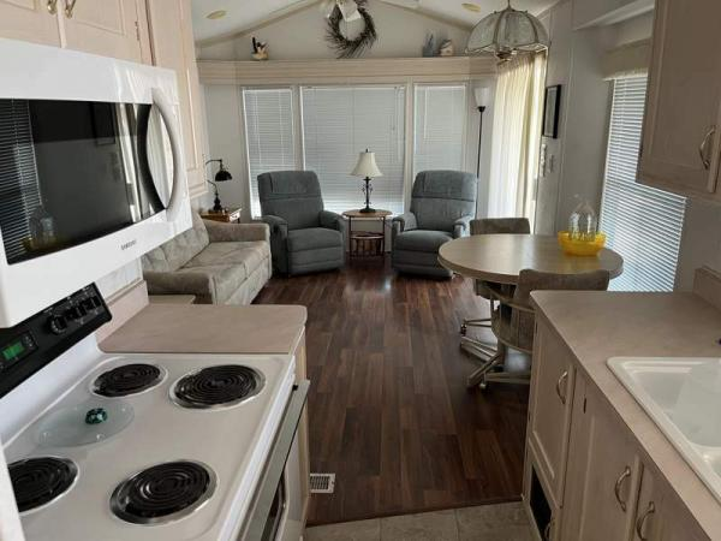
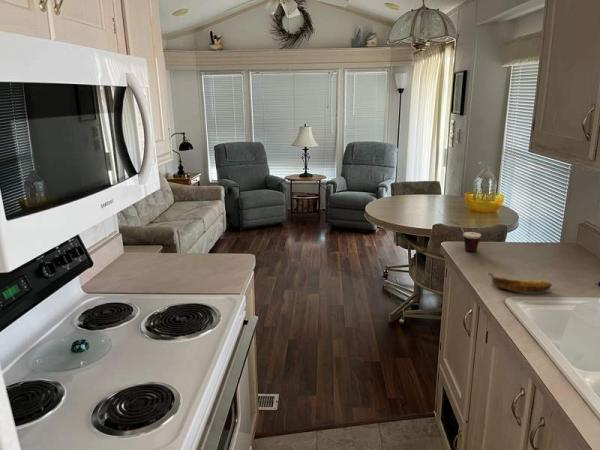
+ cup [449,220,482,252]
+ banana [487,272,553,293]
